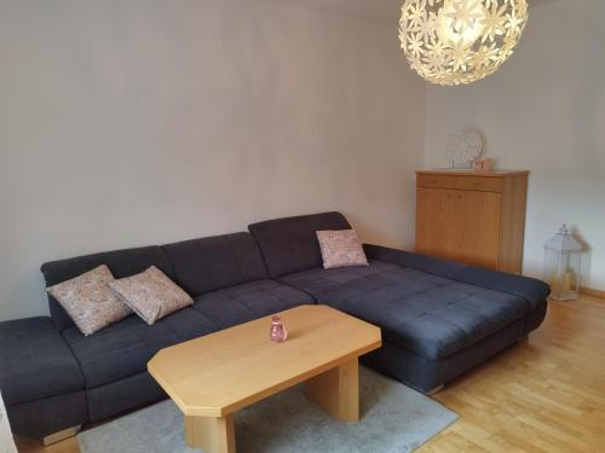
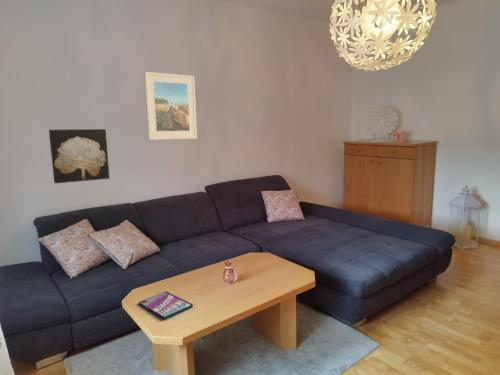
+ video game case [138,291,194,320]
+ wall art [48,128,111,184]
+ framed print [143,71,198,141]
